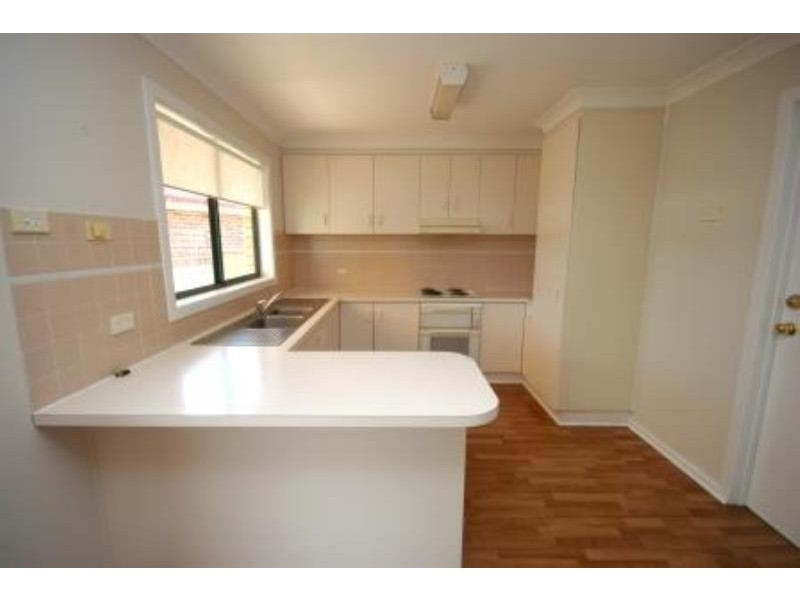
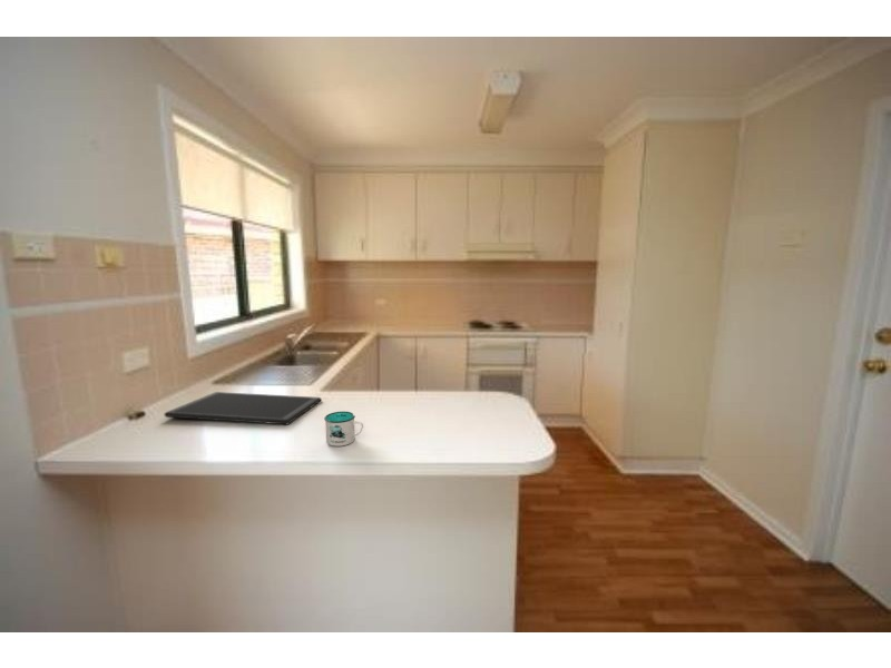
+ mug [323,411,364,448]
+ cutting board [164,391,322,425]
